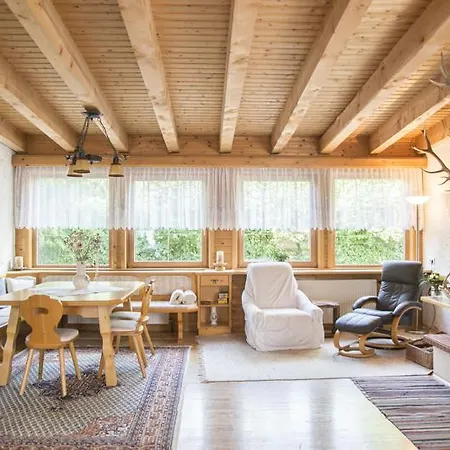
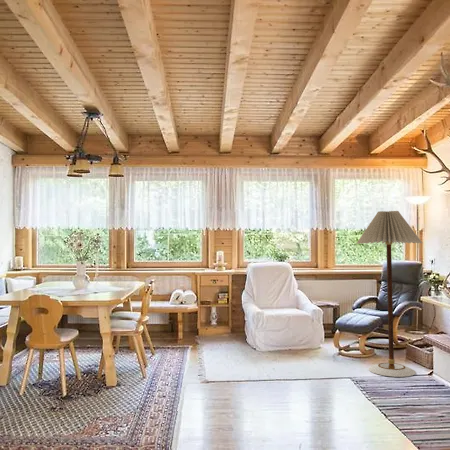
+ floor lamp [355,210,423,378]
